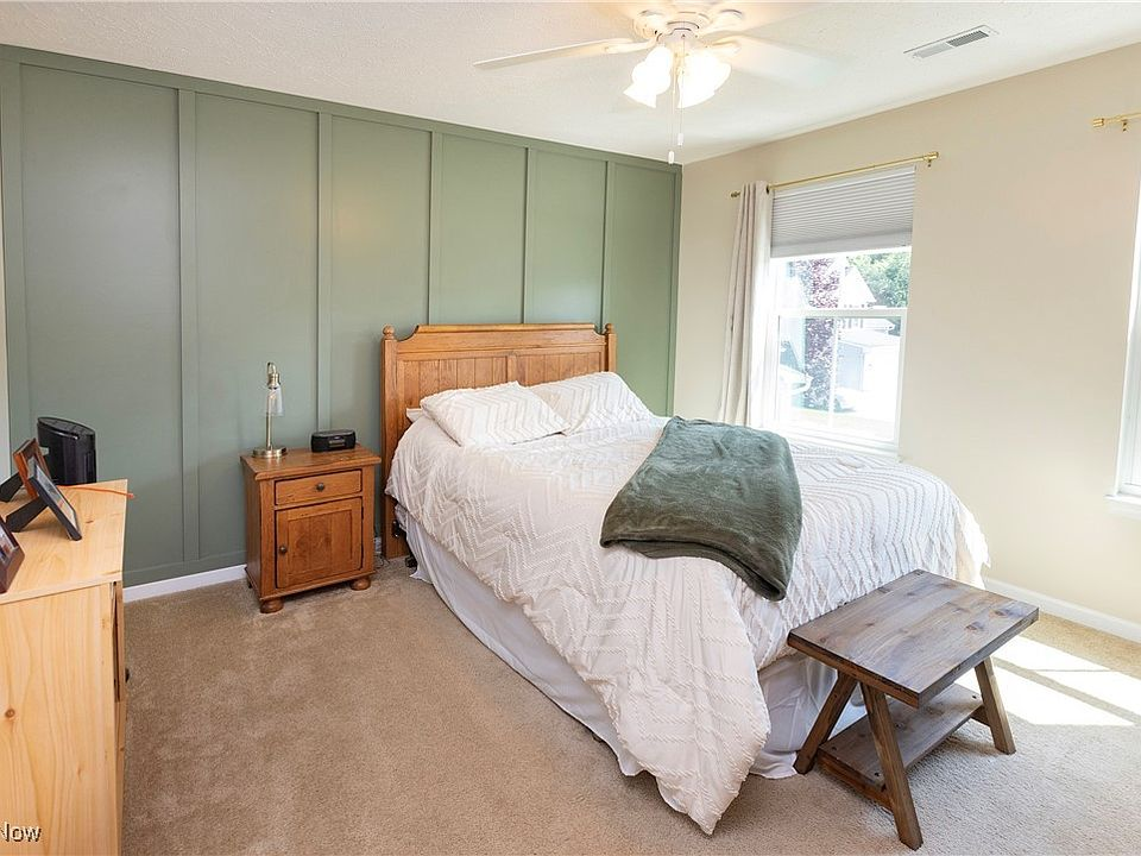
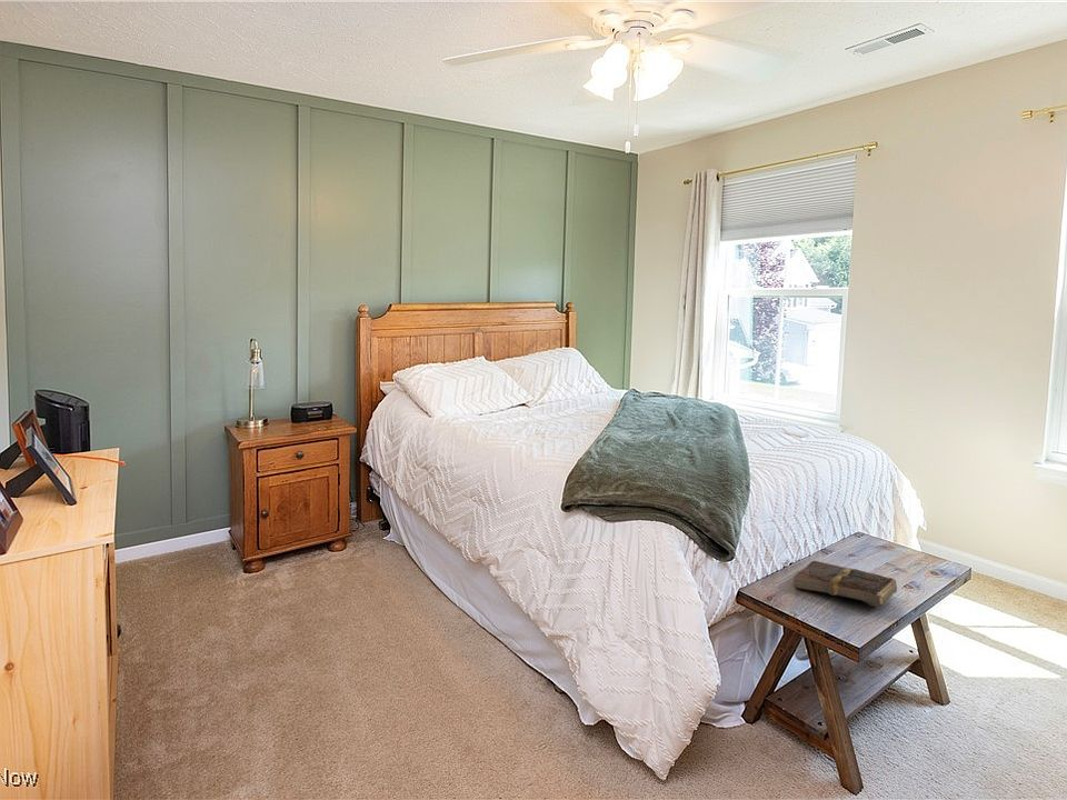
+ book [792,560,898,608]
